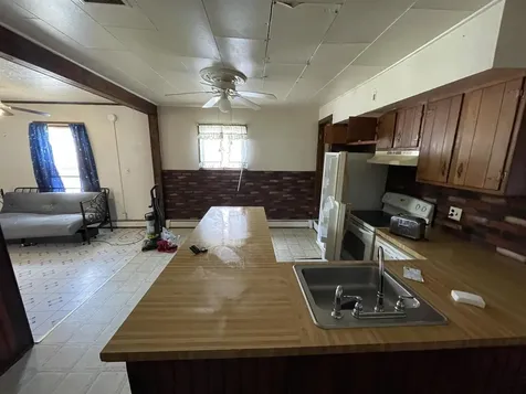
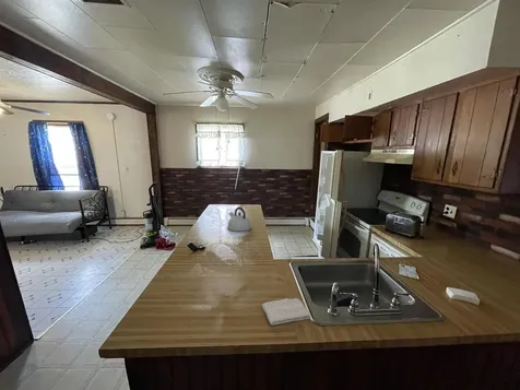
+ kettle [226,206,252,233]
+ washcloth [261,297,310,327]
